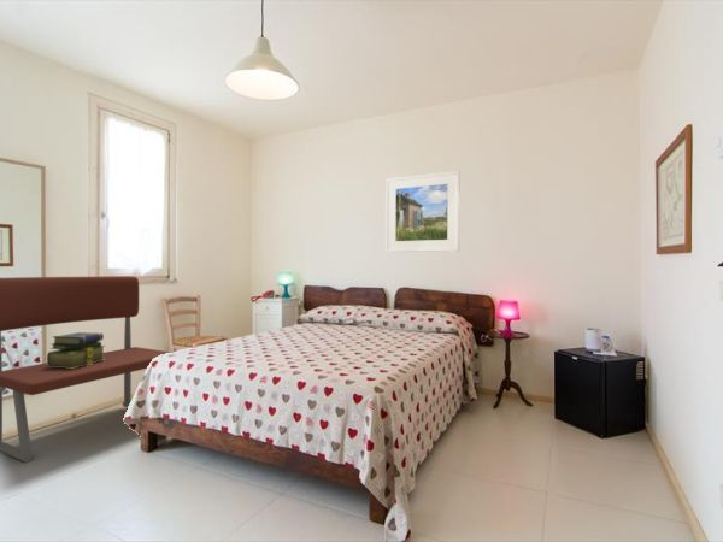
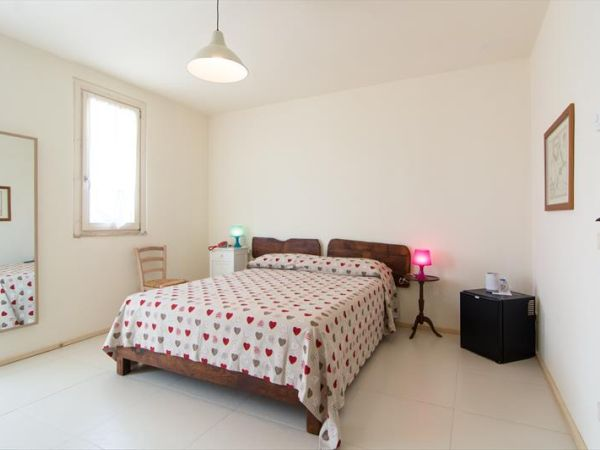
- stack of books [46,331,106,369]
- bench [0,275,172,464]
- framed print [384,170,460,253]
